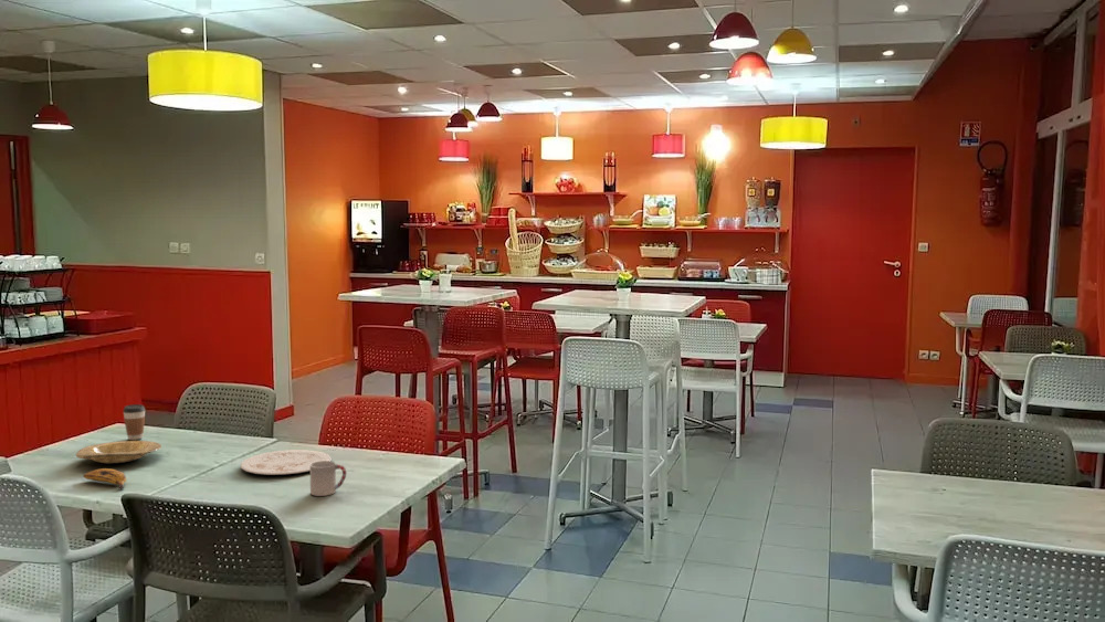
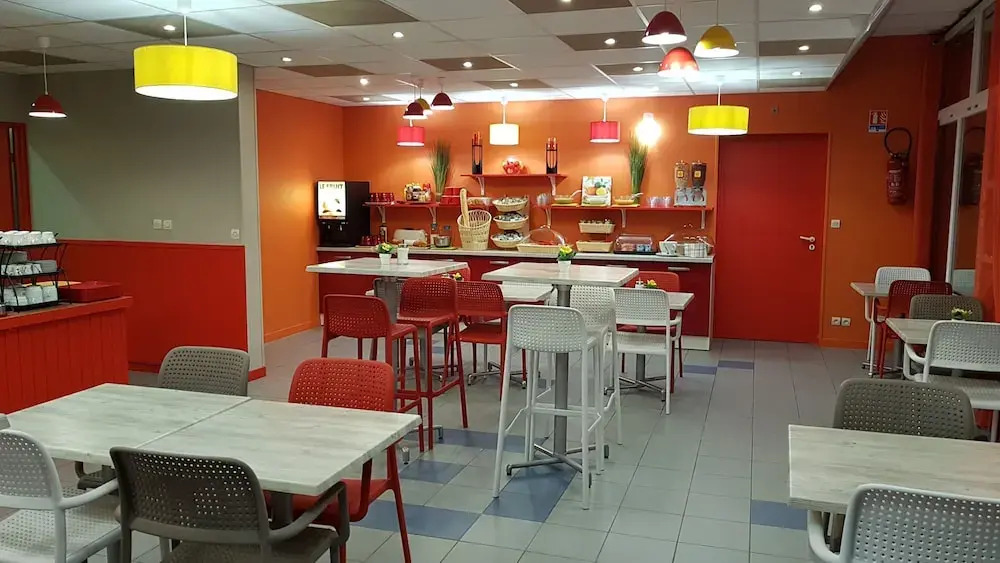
- banana [82,467,127,491]
- plate [75,440,162,464]
- coffee cup [122,403,146,441]
- plate [240,449,333,476]
- cup [309,461,347,497]
